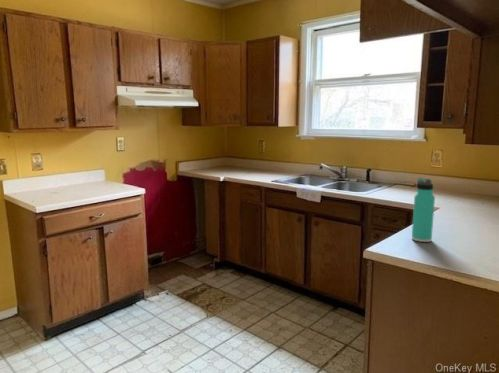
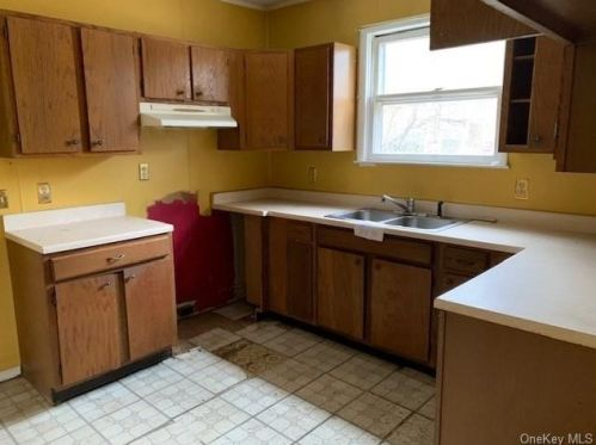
- thermos bottle [411,177,436,243]
